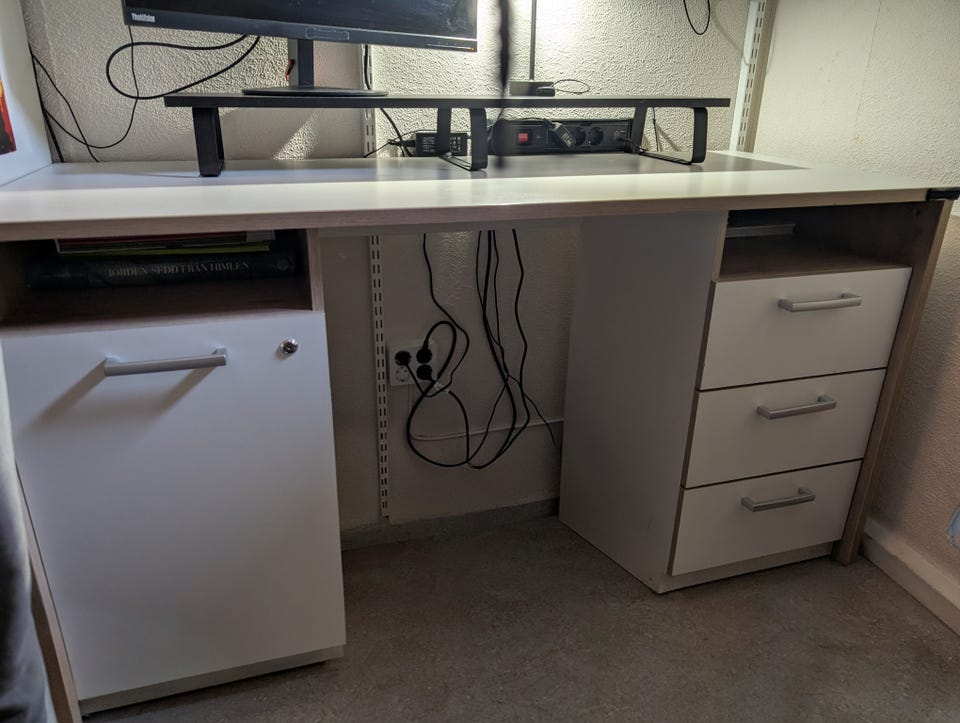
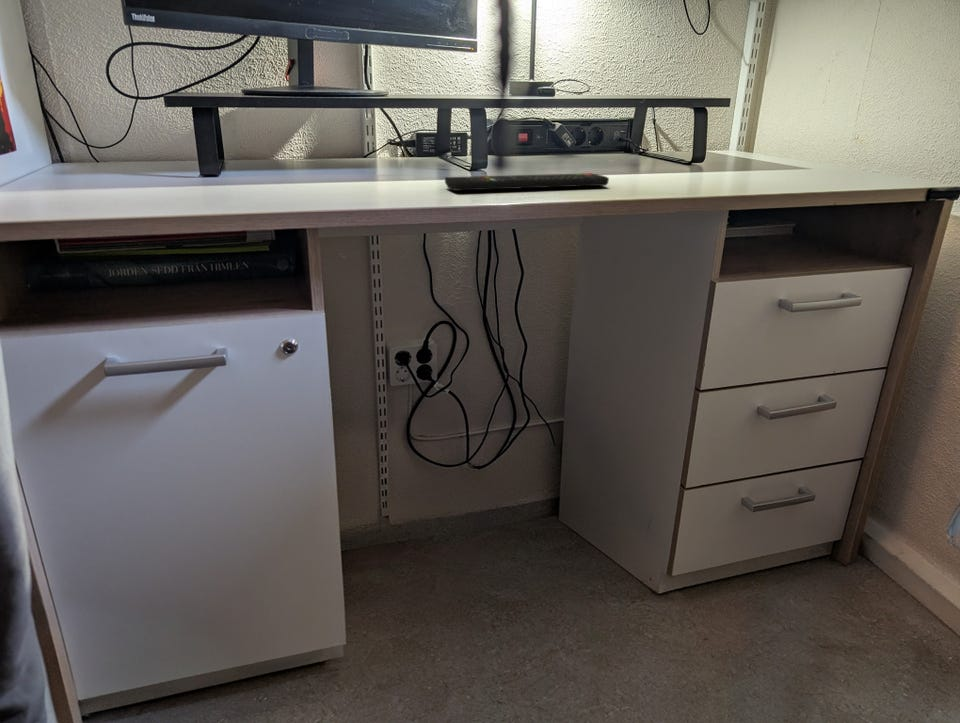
+ remote control [444,172,610,192]
